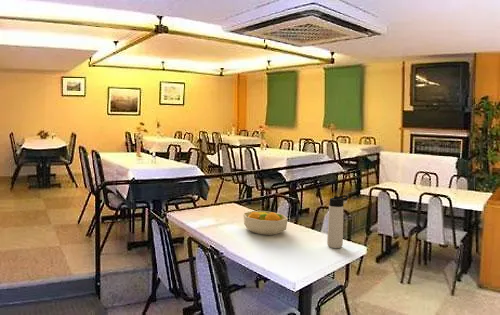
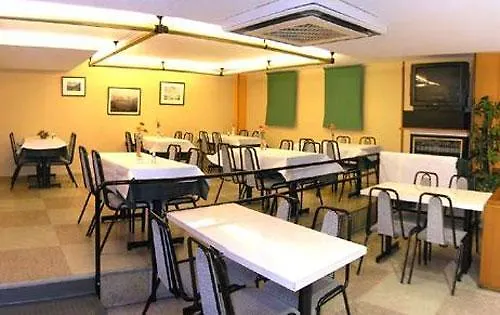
- fruit bowl [242,210,289,236]
- thermos bottle [326,194,350,249]
